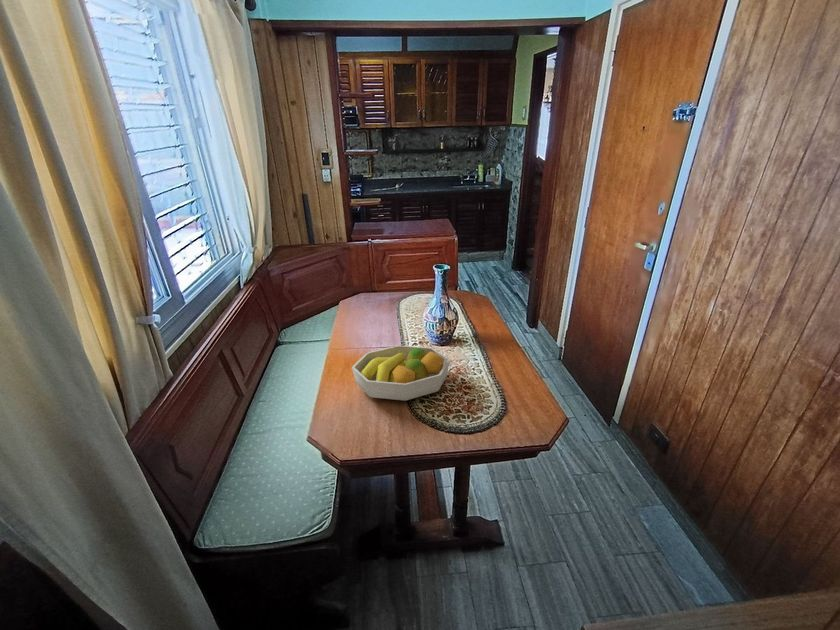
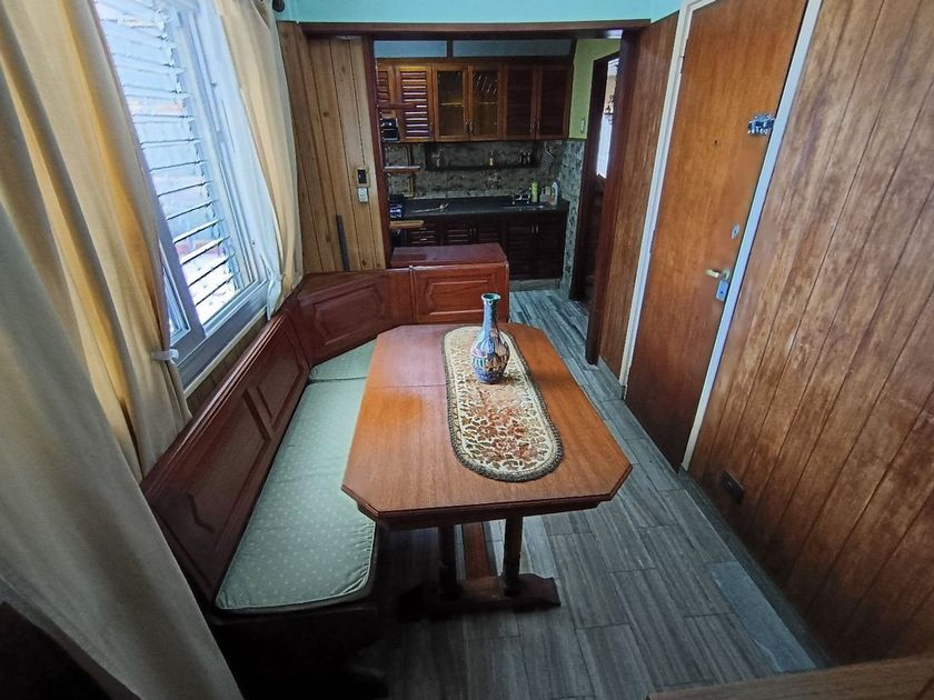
- fruit bowl [351,344,451,402]
